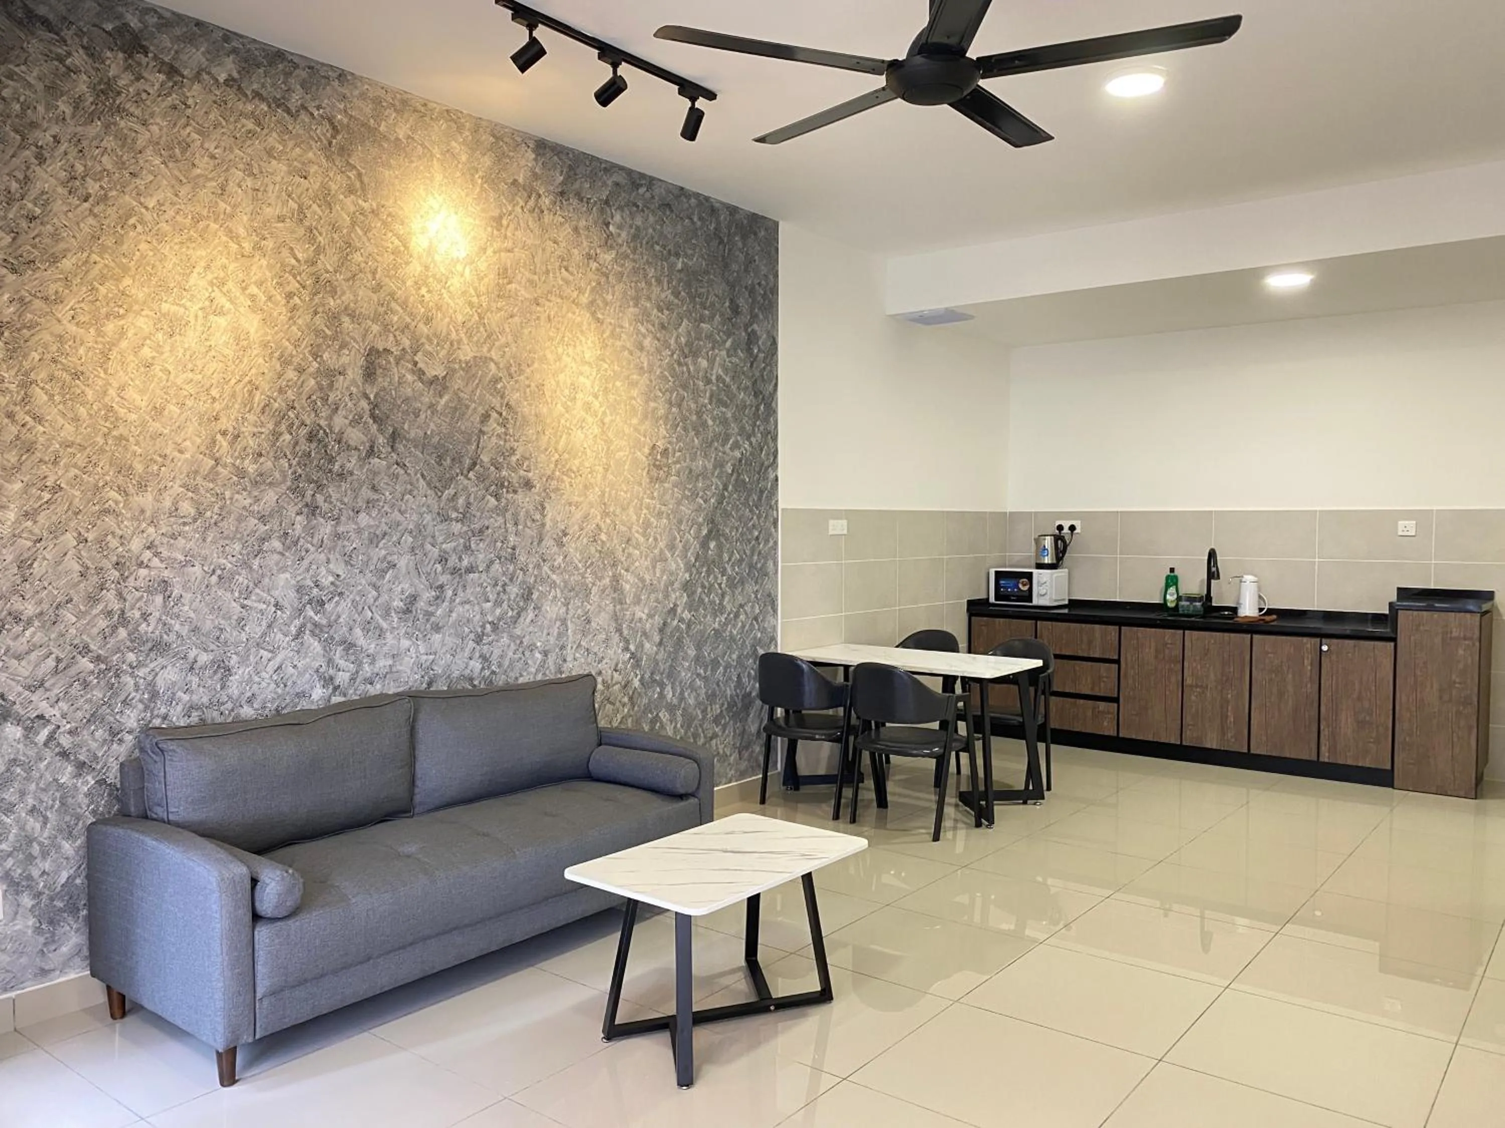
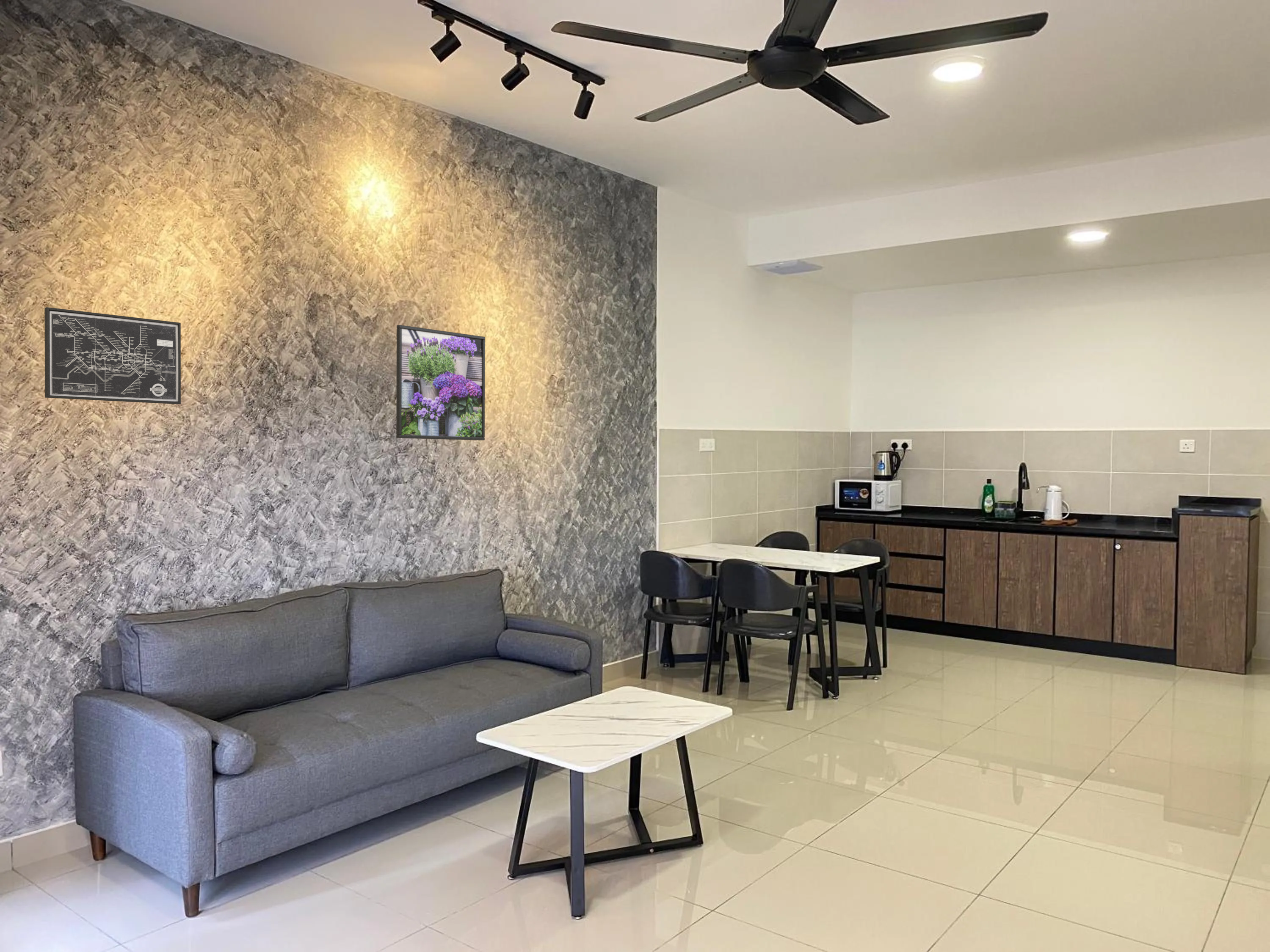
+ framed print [396,325,486,441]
+ wall art [44,307,181,404]
